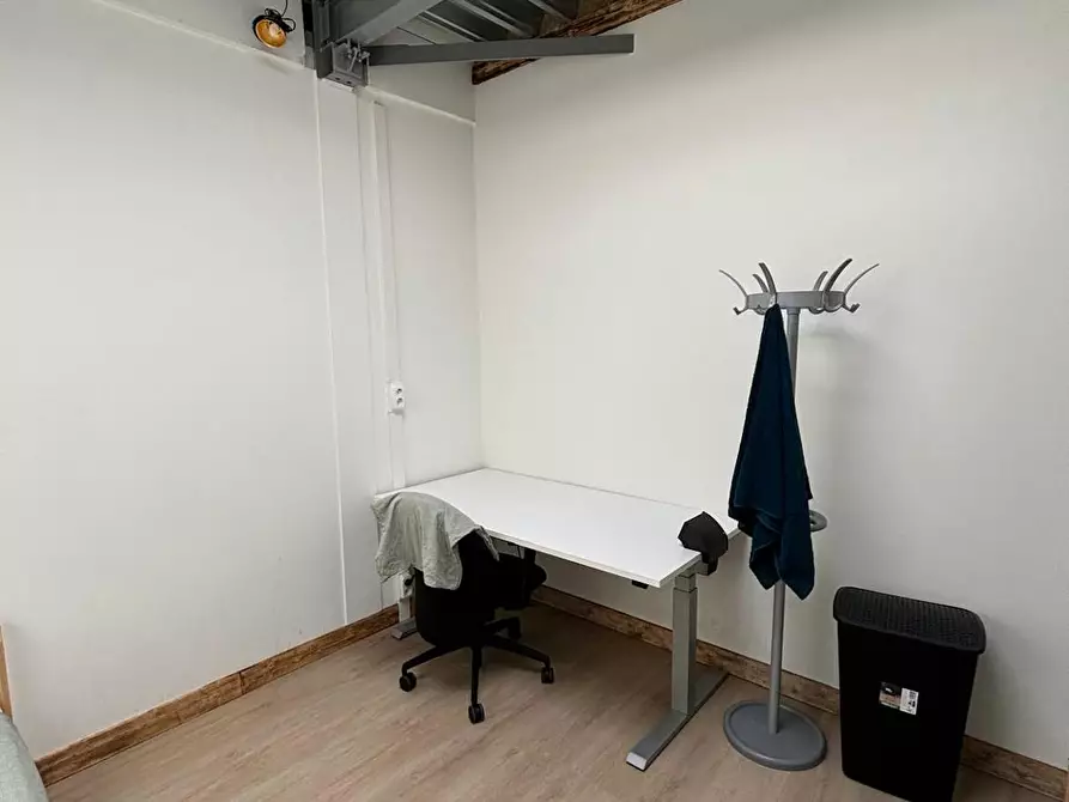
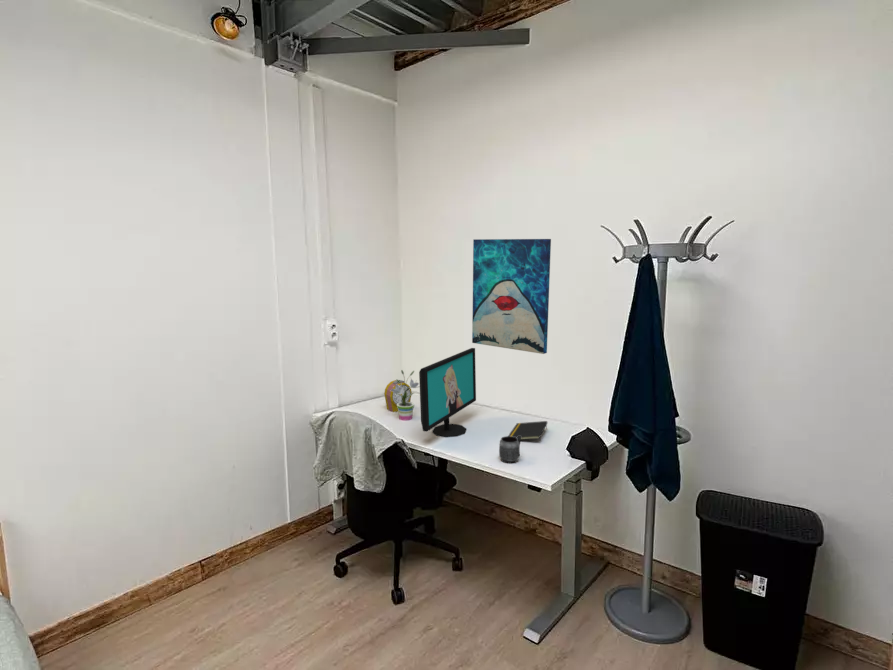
+ mug [498,435,521,464]
+ potted plant [390,369,420,421]
+ wall art [471,238,552,355]
+ notepad [507,420,548,441]
+ alarm clock [383,379,413,413]
+ computer monitor [418,347,477,438]
